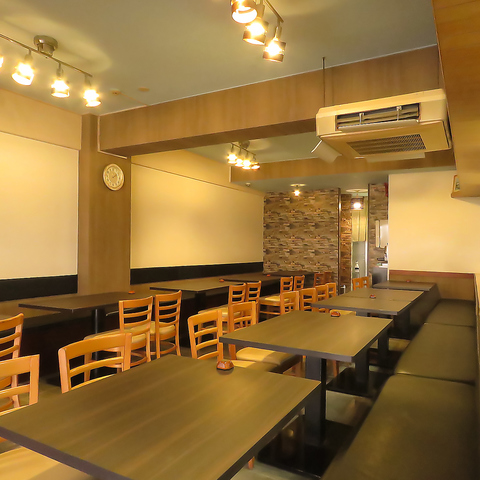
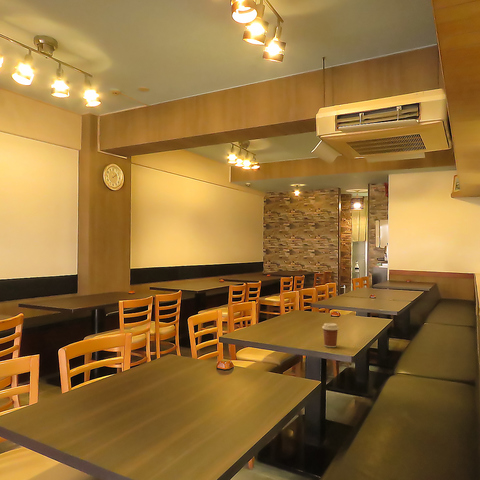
+ coffee cup [321,322,340,348]
